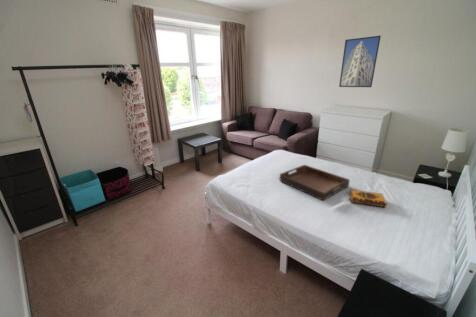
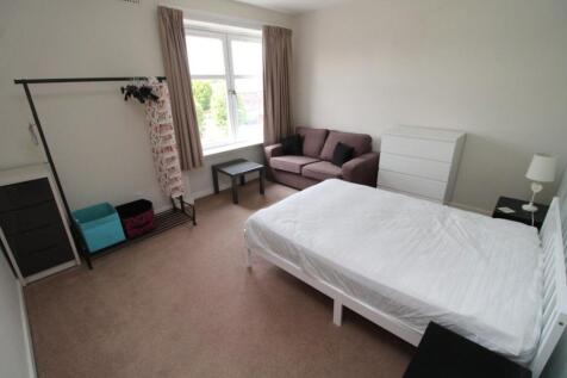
- hardback book [349,189,388,209]
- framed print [338,35,382,88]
- serving tray [279,164,351,202]
